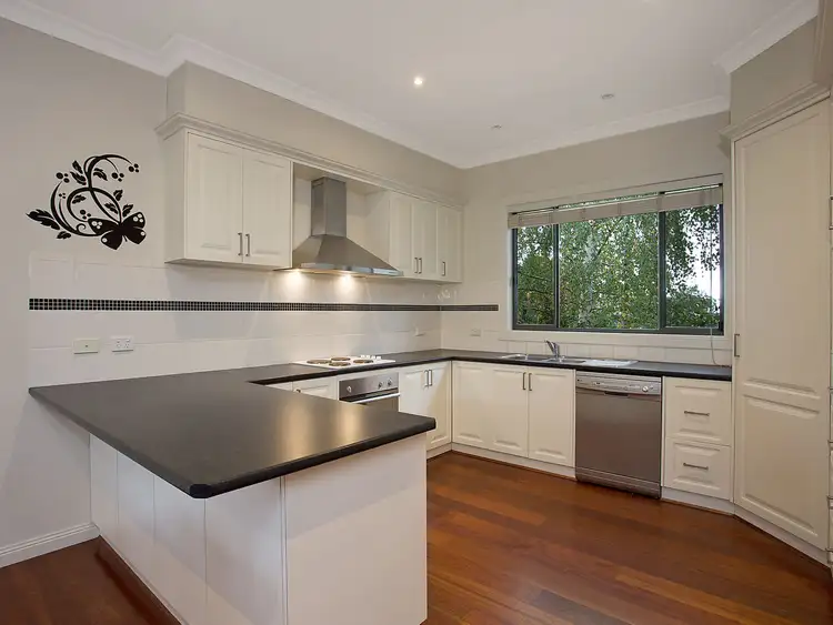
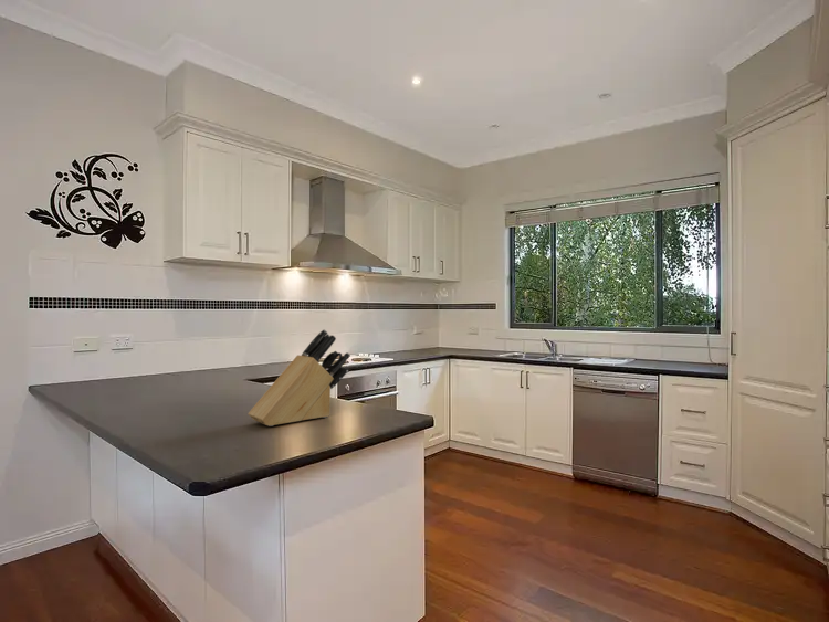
+ knife block [246,328,351,428]
